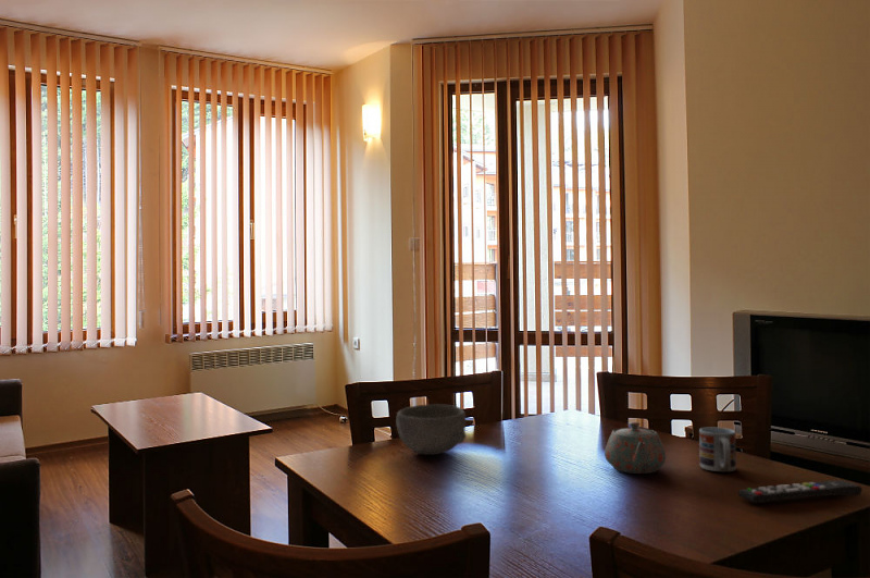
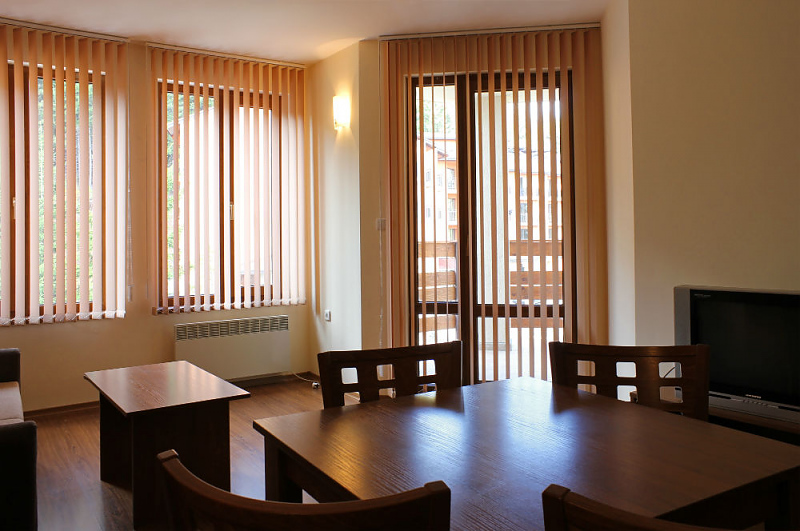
- teapot [604,421,667,475]
- remote control [737,479,863,504]
- bowl [395,403,468,456]
- cup [698,426,737,474]
